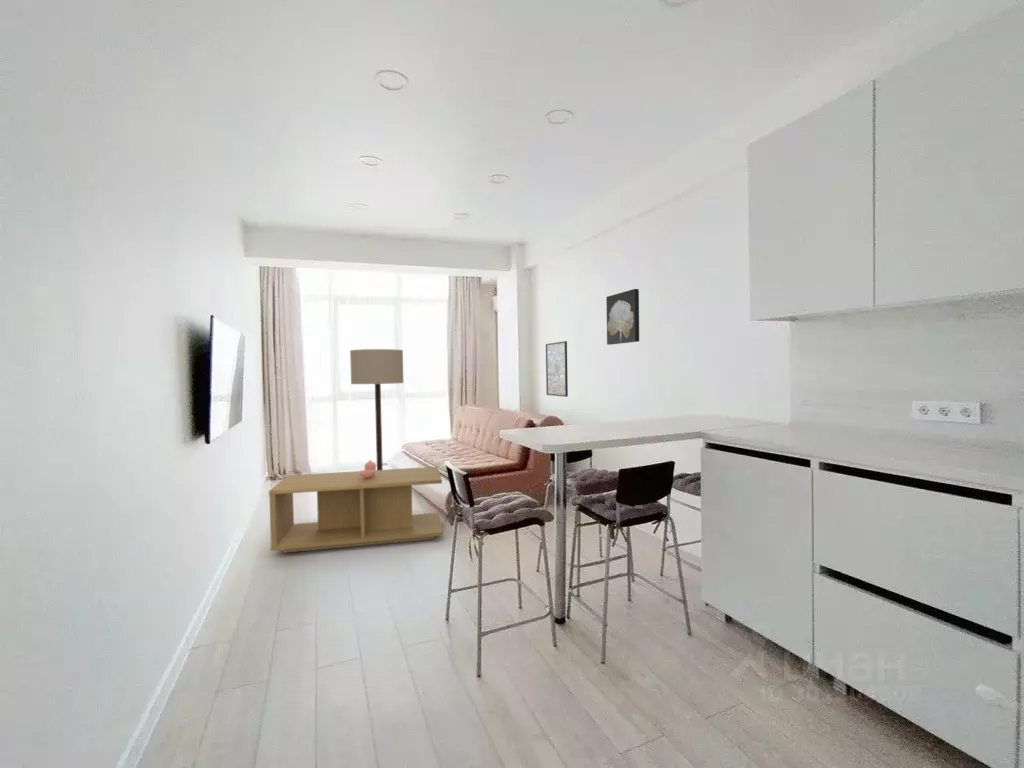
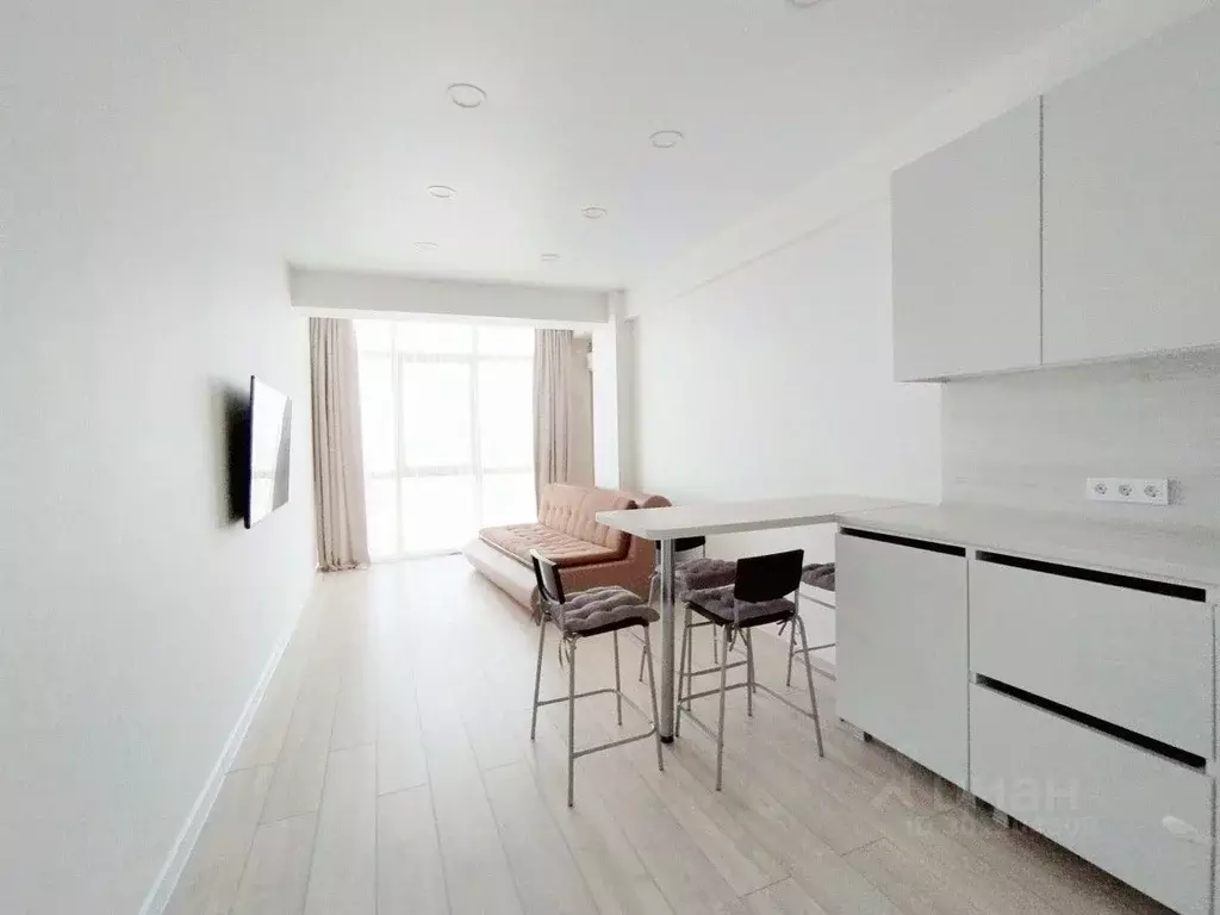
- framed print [545,340,569,398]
- floor lamp [349,348,404,470]
- coffee table [268,466,444,553]
- decorative bowl [358,459,377,479]
- wall art [606,288,640,346]
